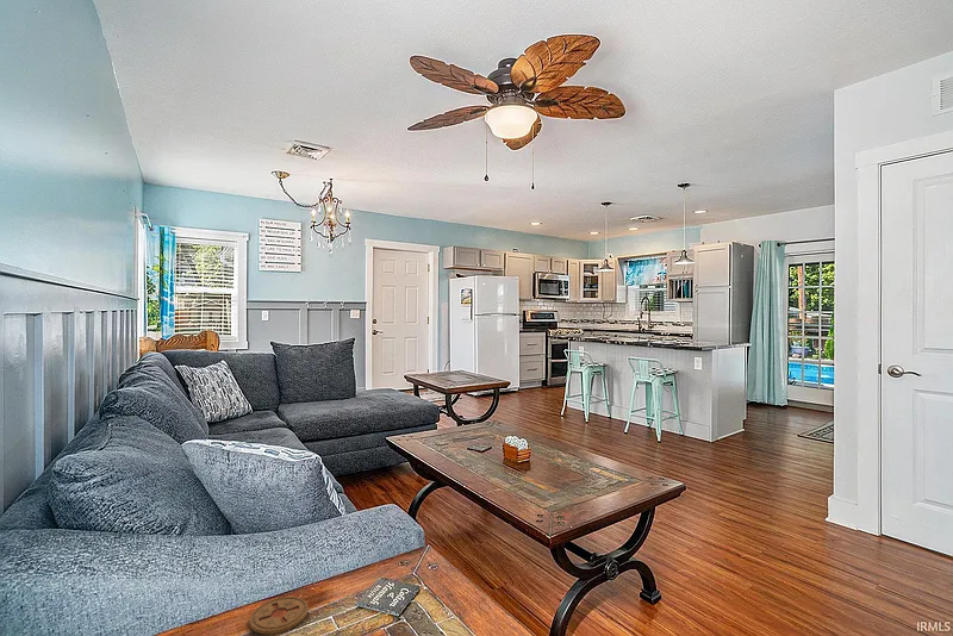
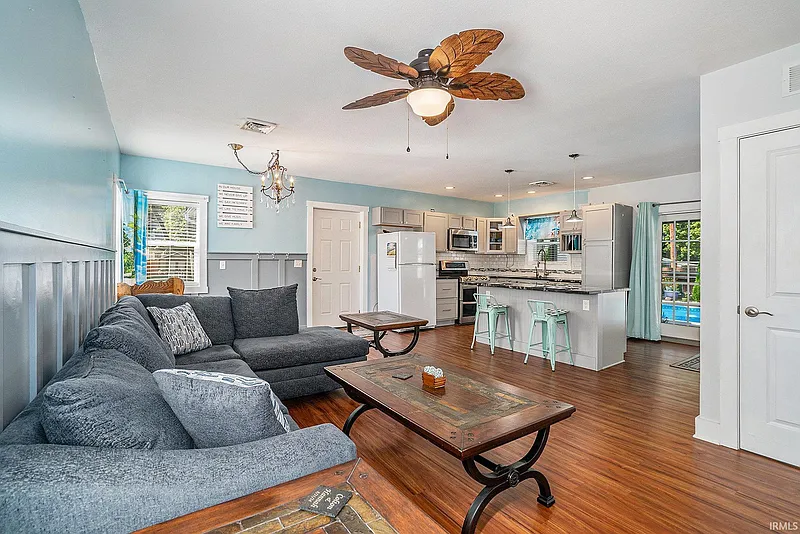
- coaster [248,596,310,635]
